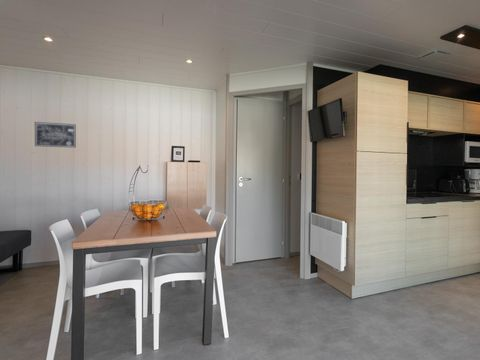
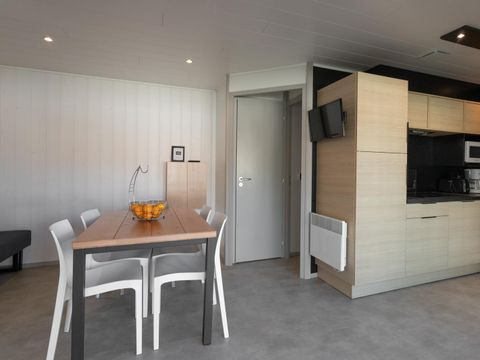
- wall art [34,121,77,149]
